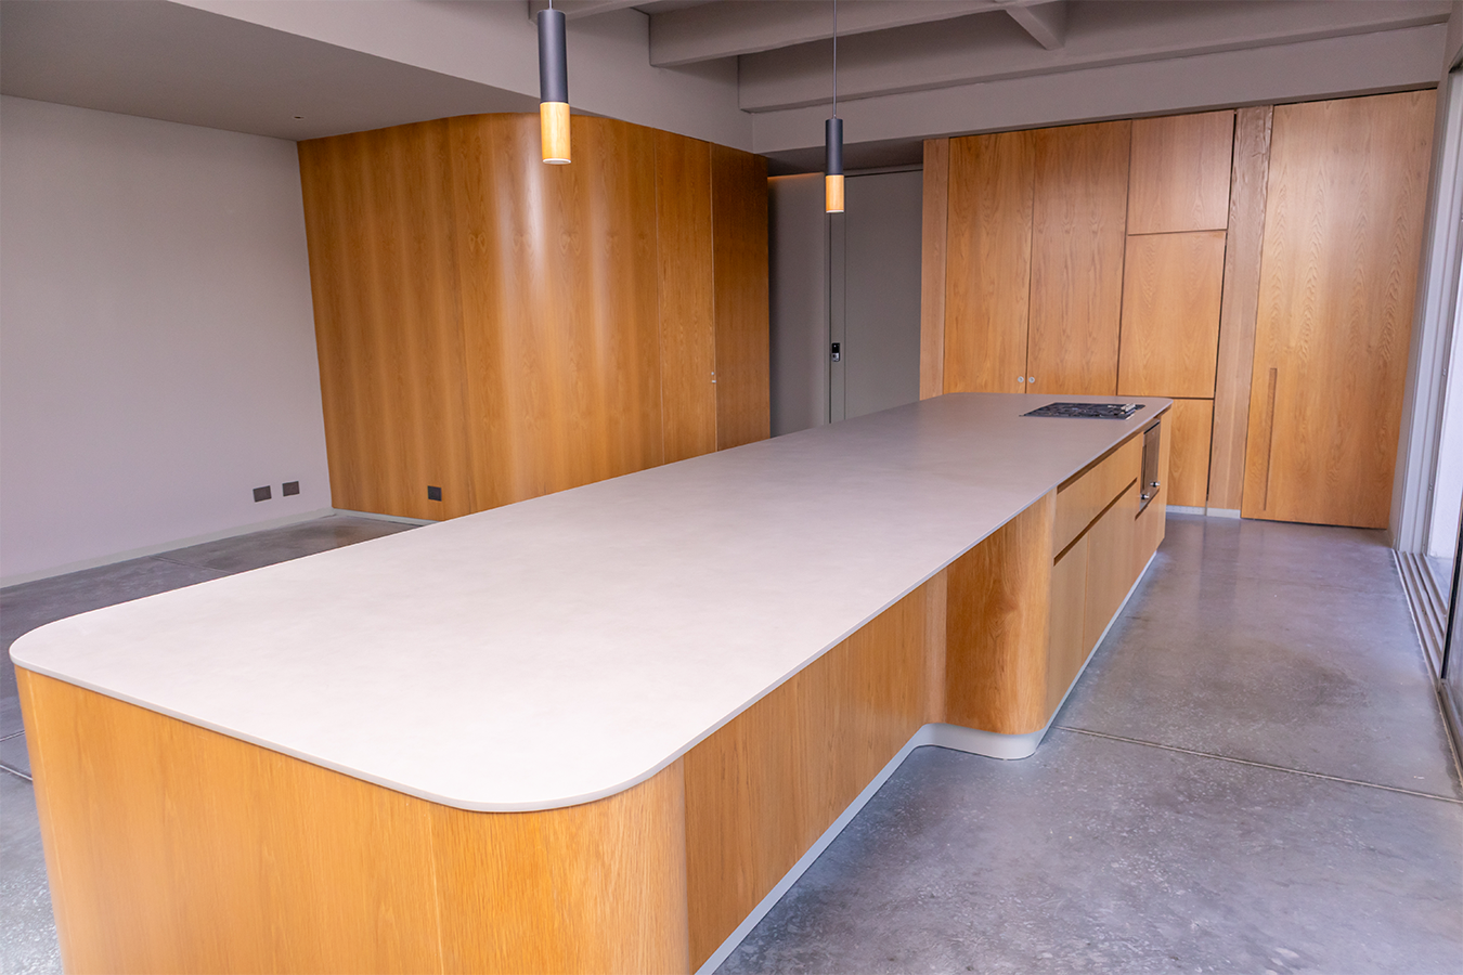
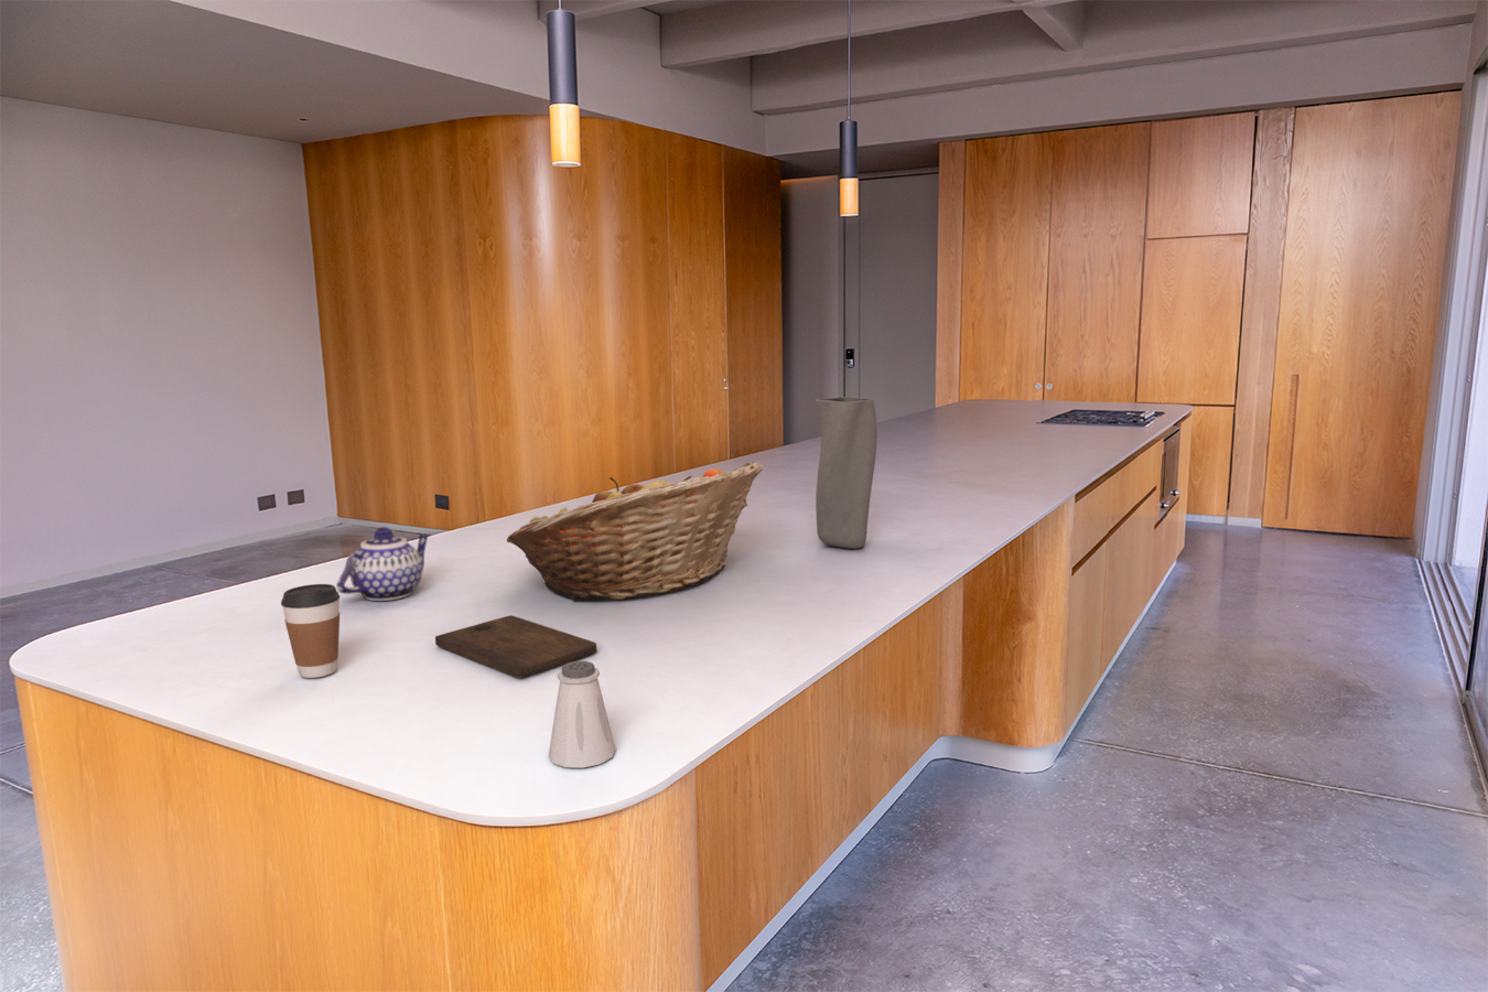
+ saltshaker [548,660,618,769]
+ fruit basket [506,461,764,602]
+ cutting board [434,614,598,679]
+ coffee cup [280,583,341,679]
+ vase [815,395,878,550]
+ teapot [335,526,432,602]
